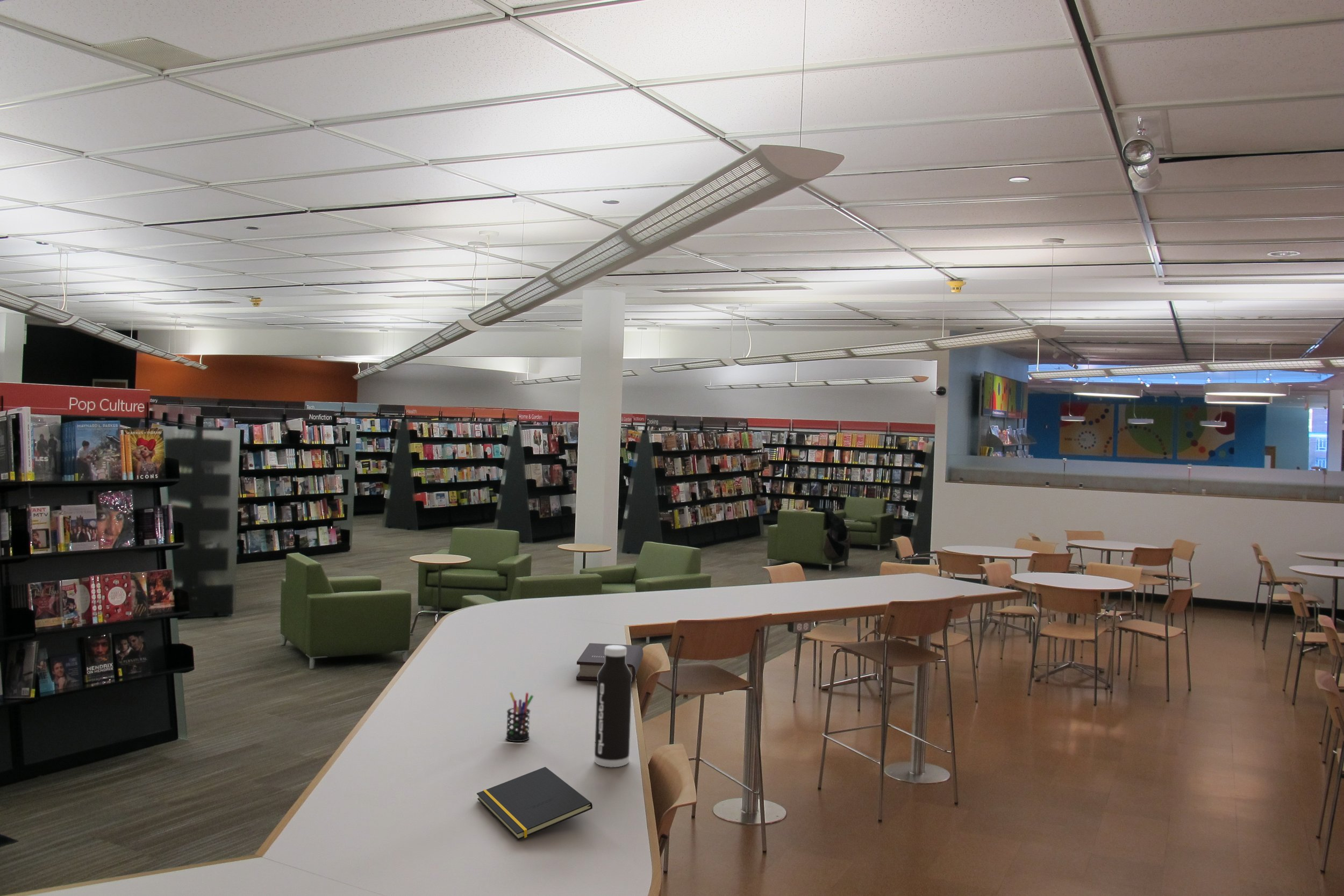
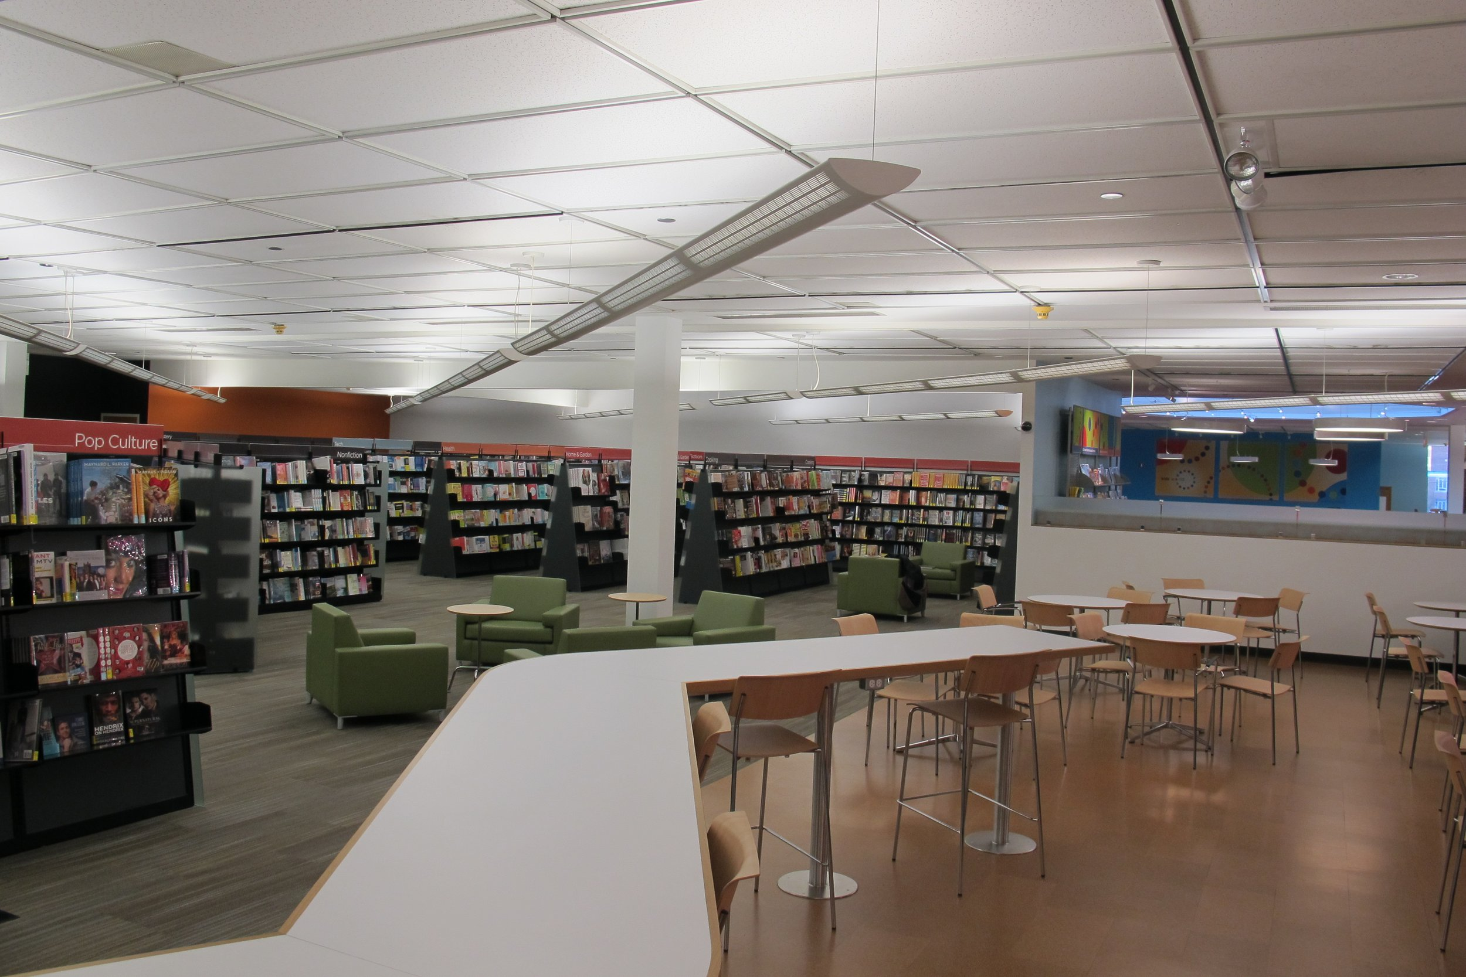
- book [576,643,644,682]
- pen holder [505,691,534,742]
- water bottle [594,646,632,768]
- notepad [476,766,593,841]
